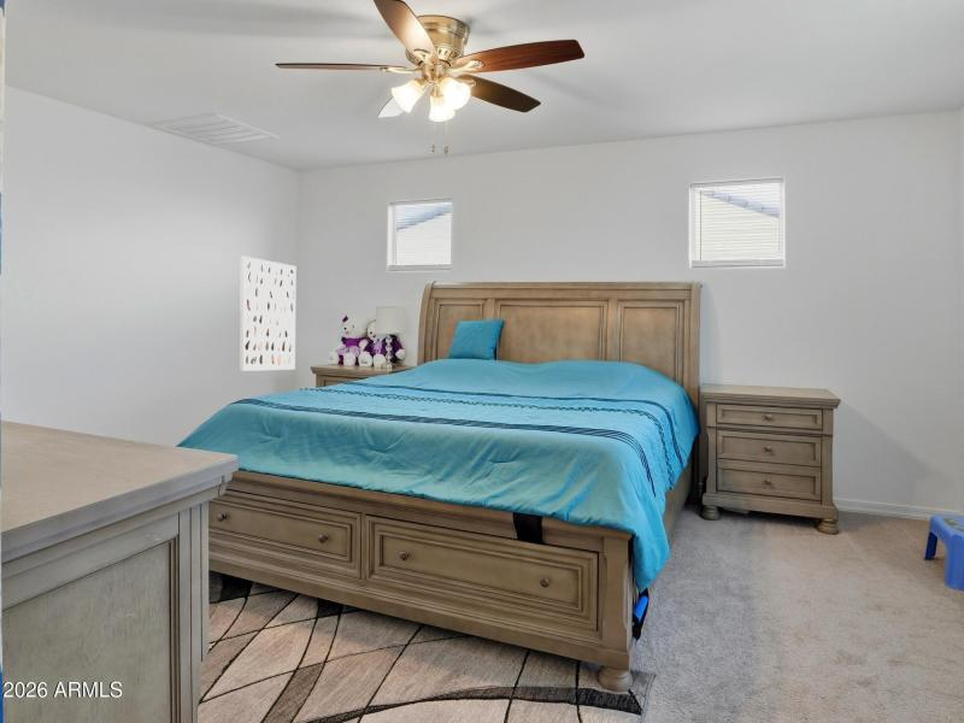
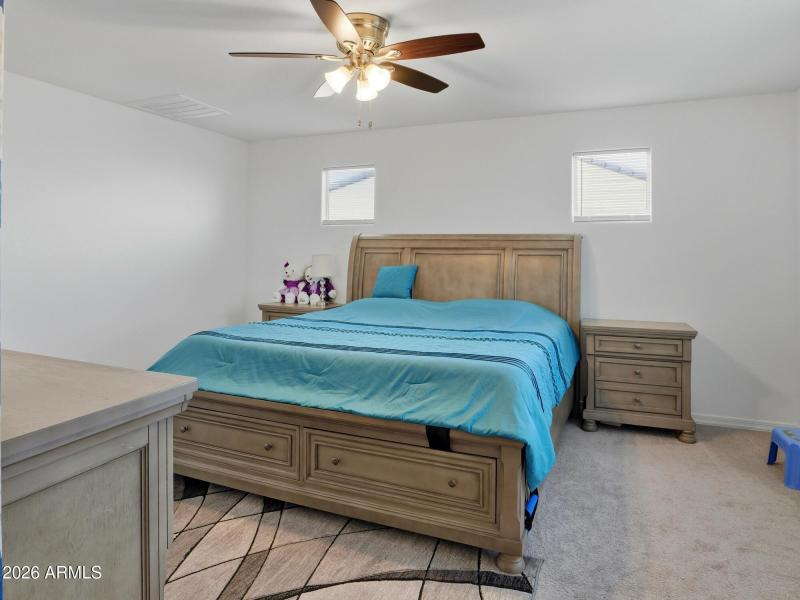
- wall art [239,255,296,372]
